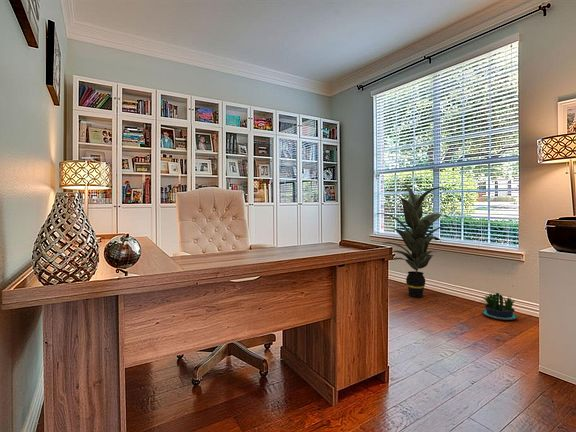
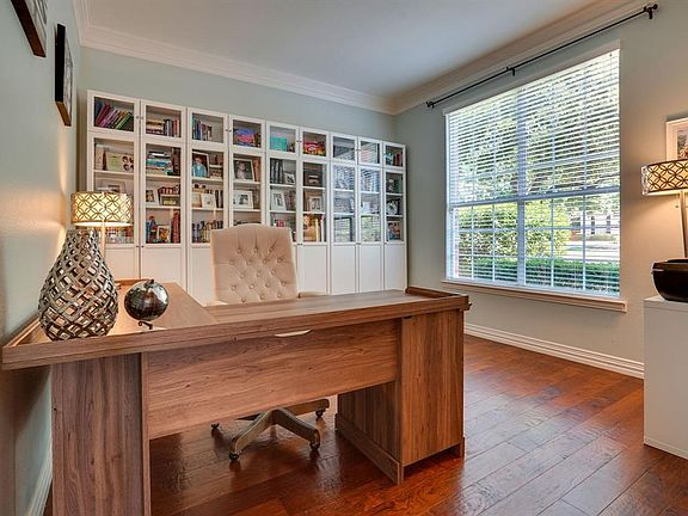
- indoor plant [376,183,451,298]
- potted plant [480,292,519,321]
